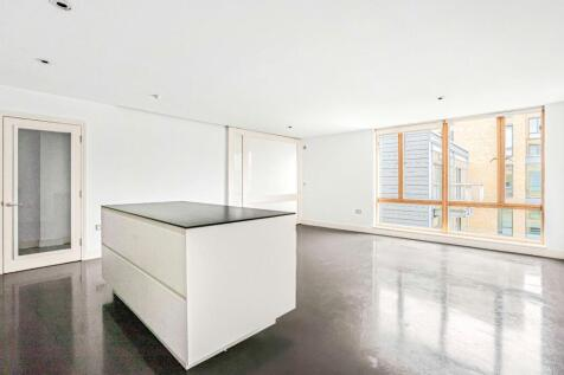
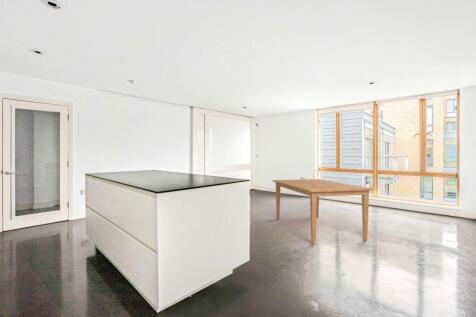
+ dining table [271,178,375,246]
